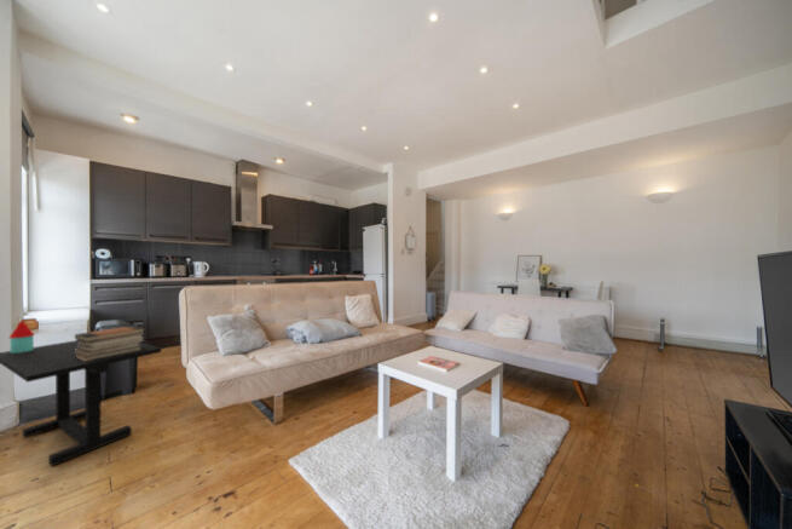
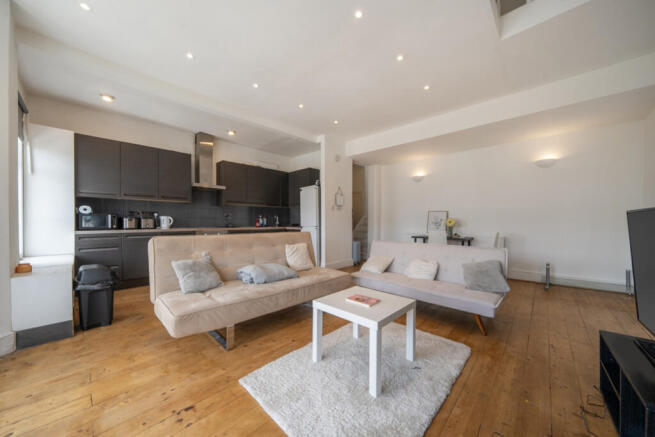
- side table [0,320,162,467]
- book stack [74,324,146,361]
